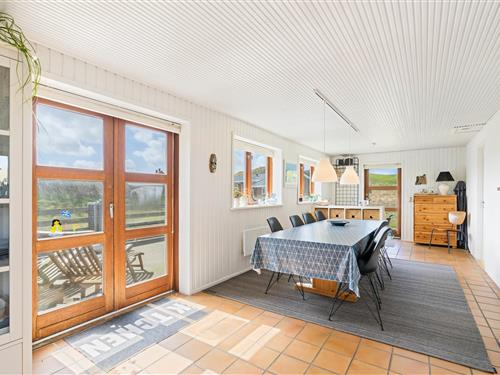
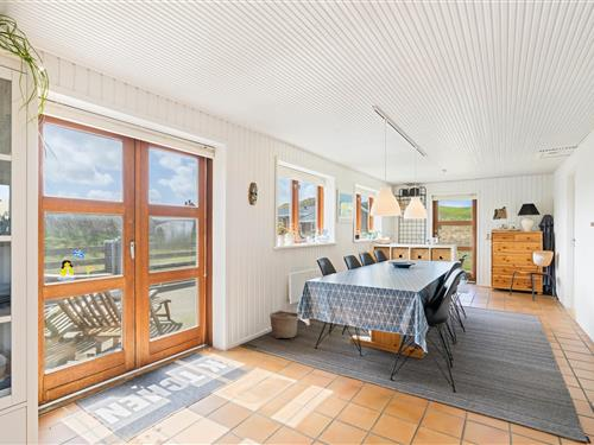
+ basket [268,310,299,339]
